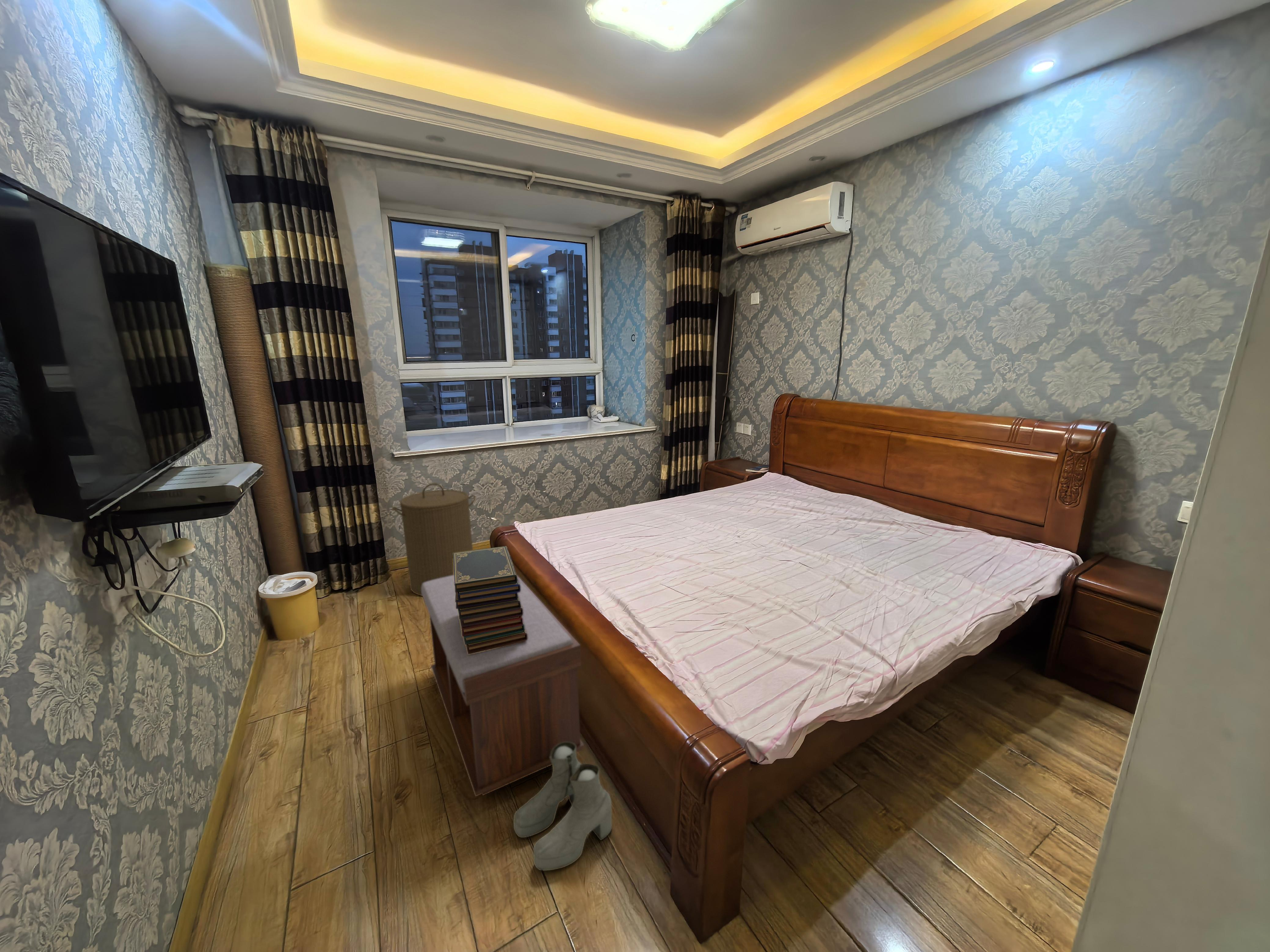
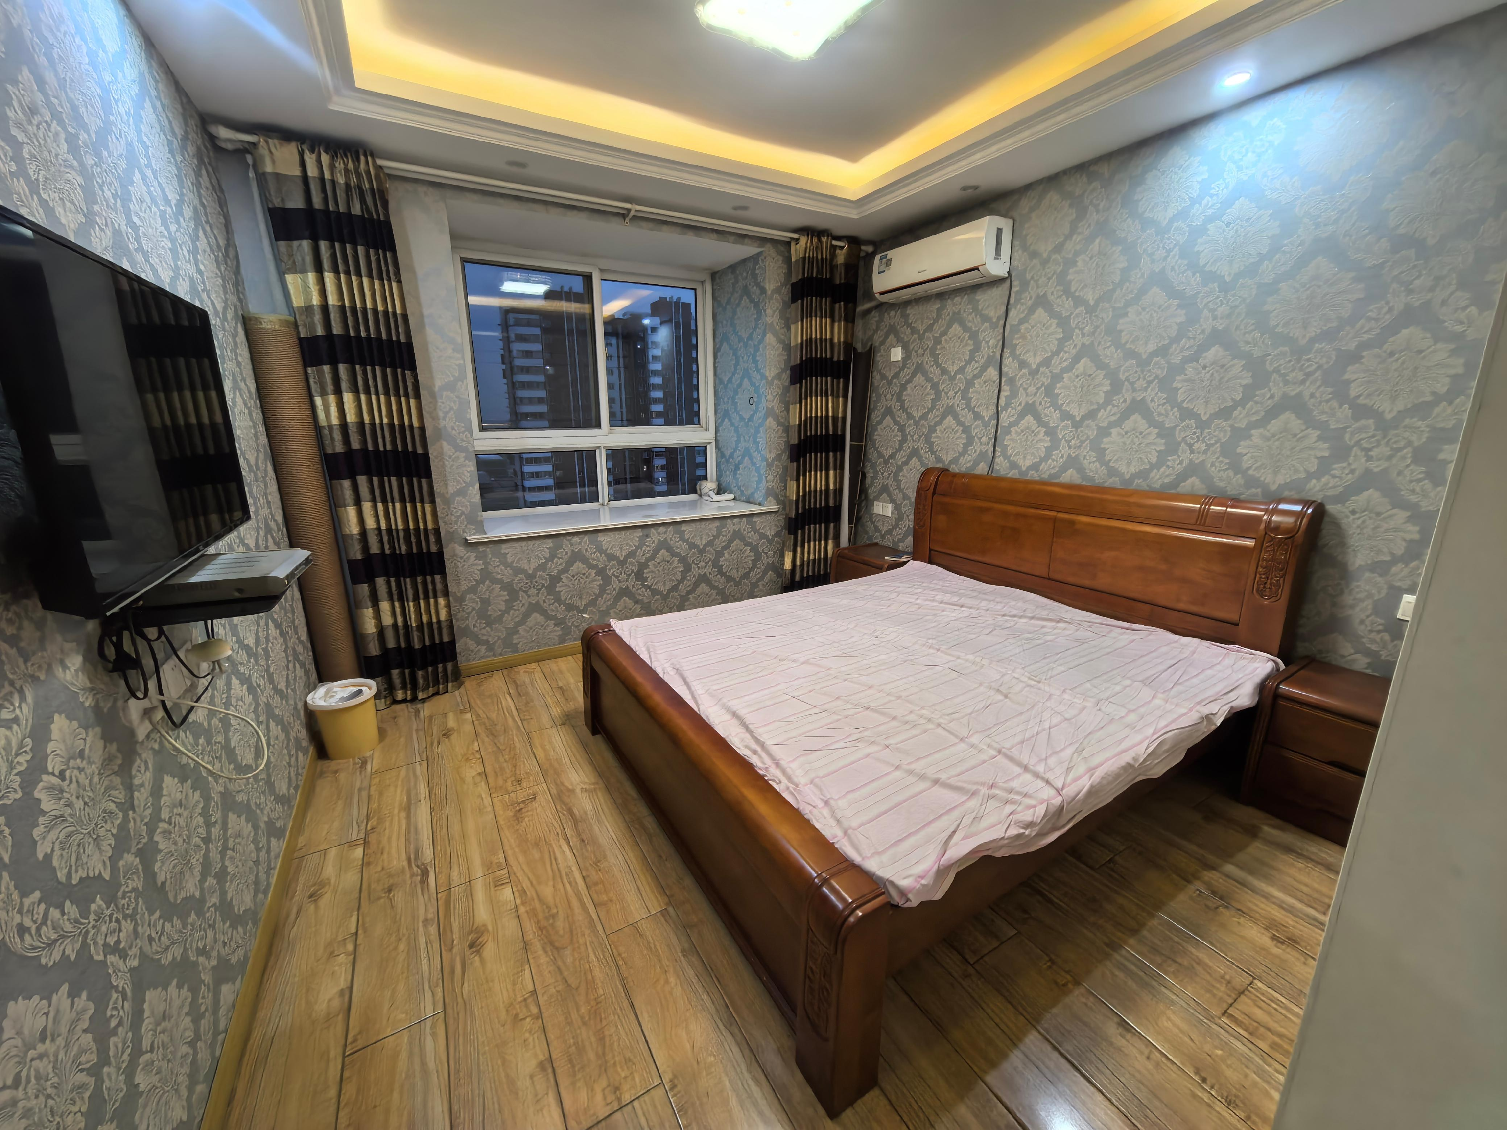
- bench [421,575,584,797]
- book stack [453,546,528,654]
- boots [513,742,612,871]
- laundry hamper [392,483,476,596]
